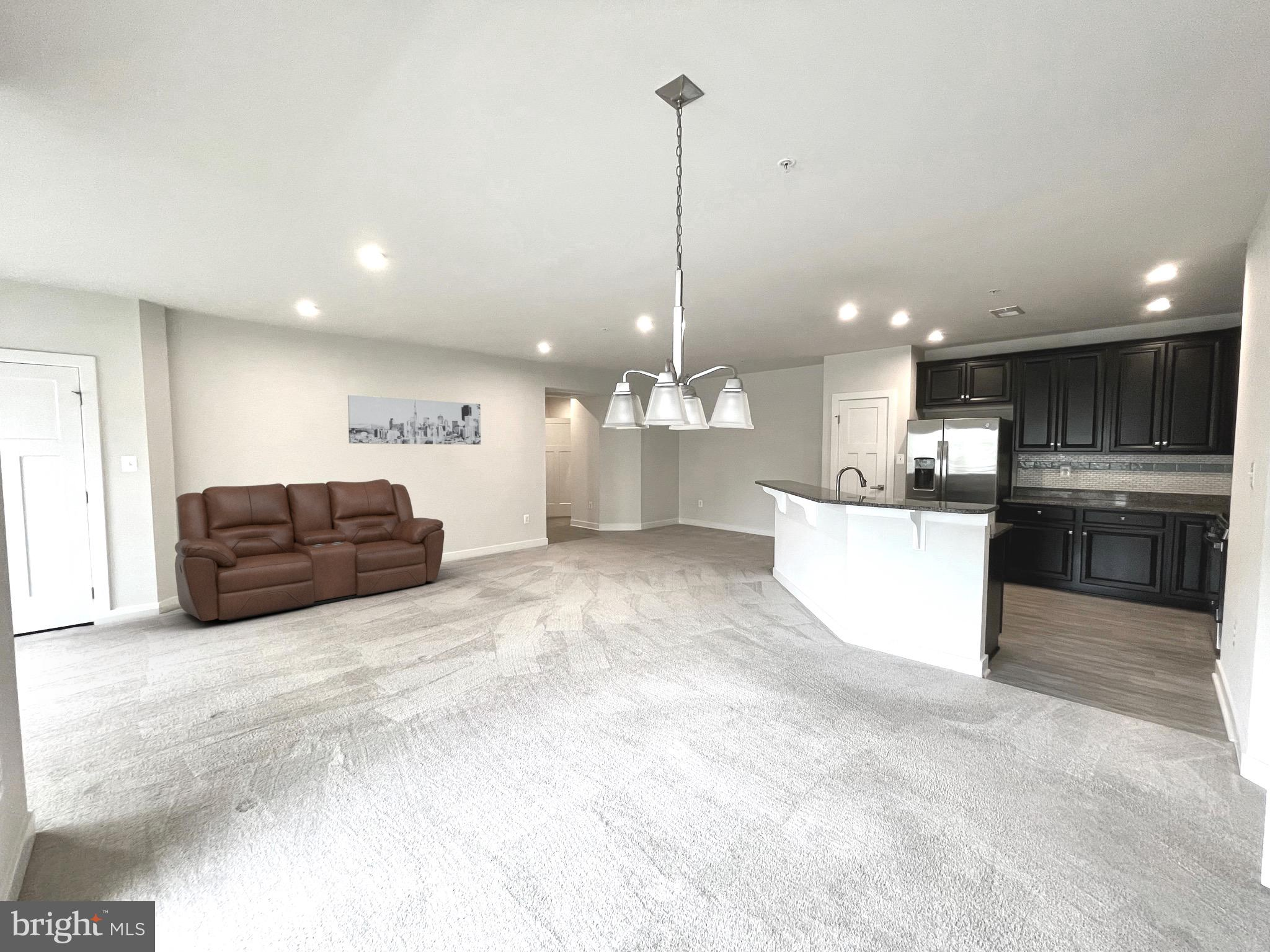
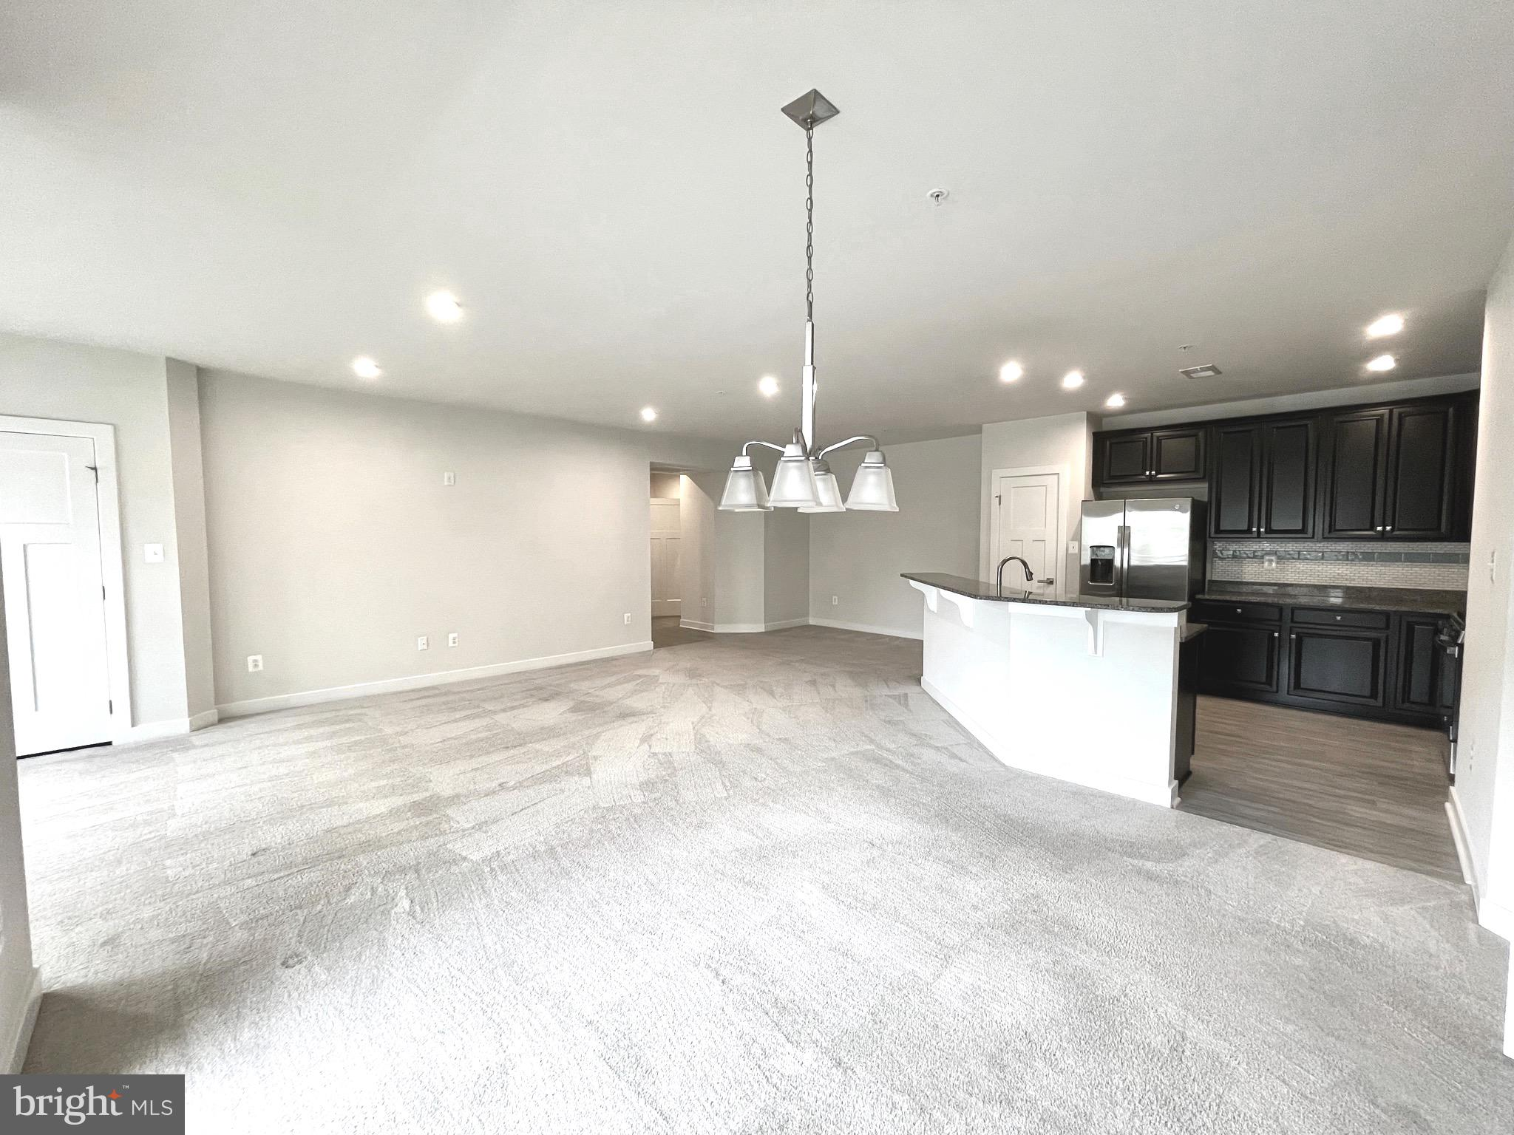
- sofa [174,478,445,622]
- wall art [347,394,481,445]
